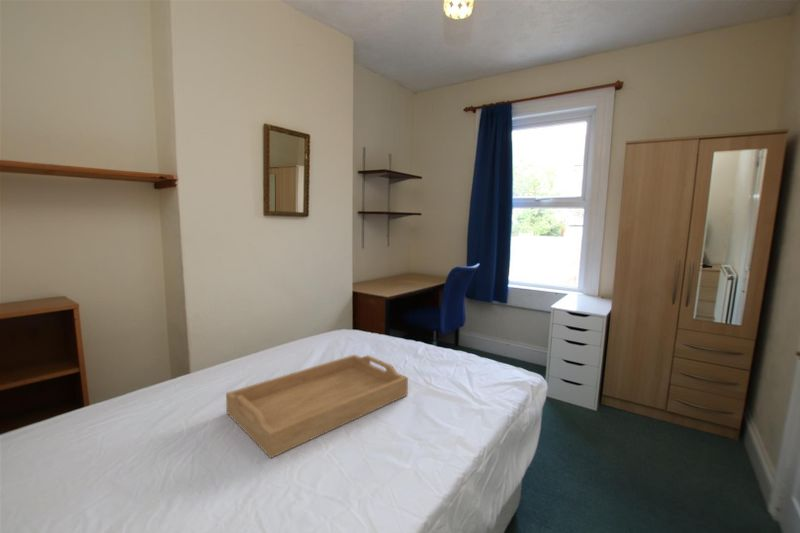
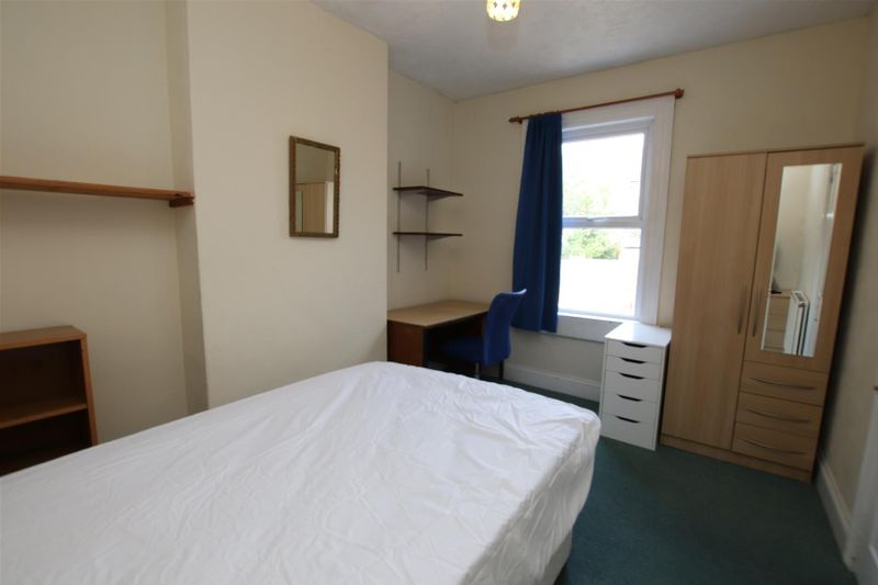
- serving tray [225,353,409,459]
